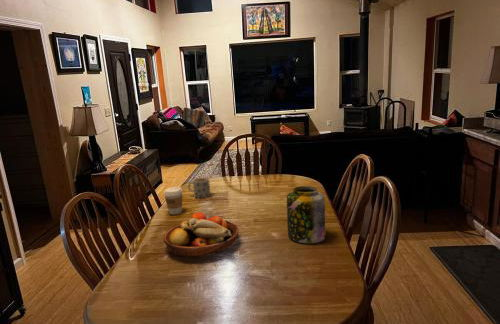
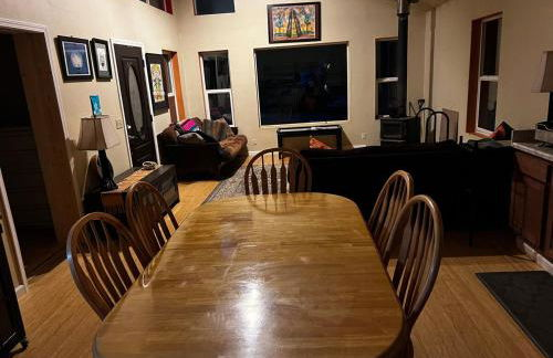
- jar [286,185,326,244]
- mug [187,177,211,199]
- fruit bowl [163,211,240,258]
- coffee cup [163,186,183,215]
